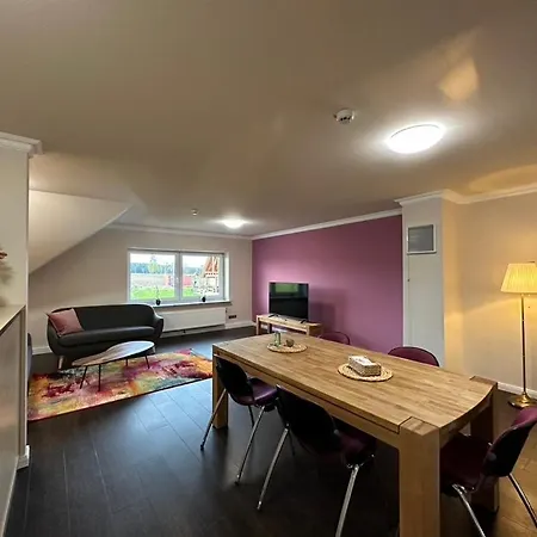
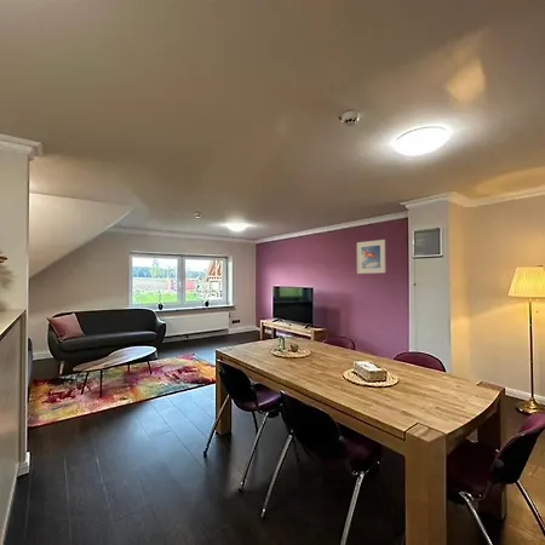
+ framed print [356,239,386,275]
